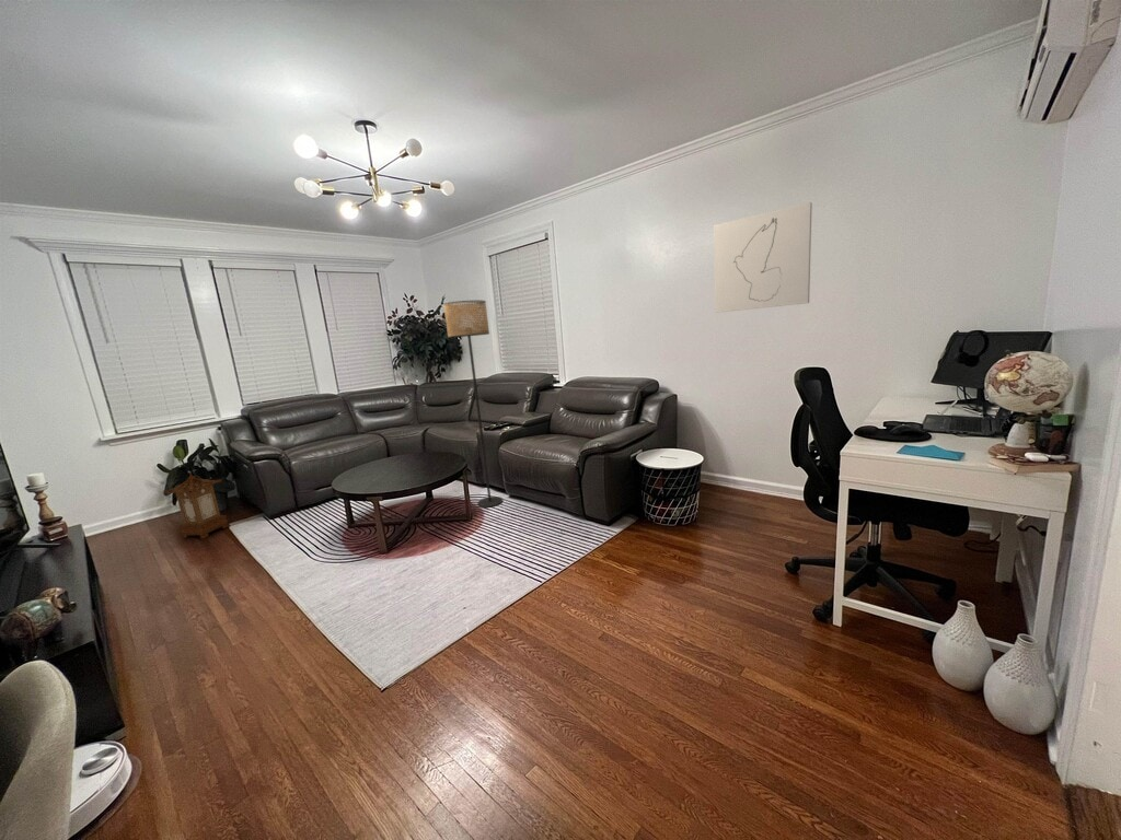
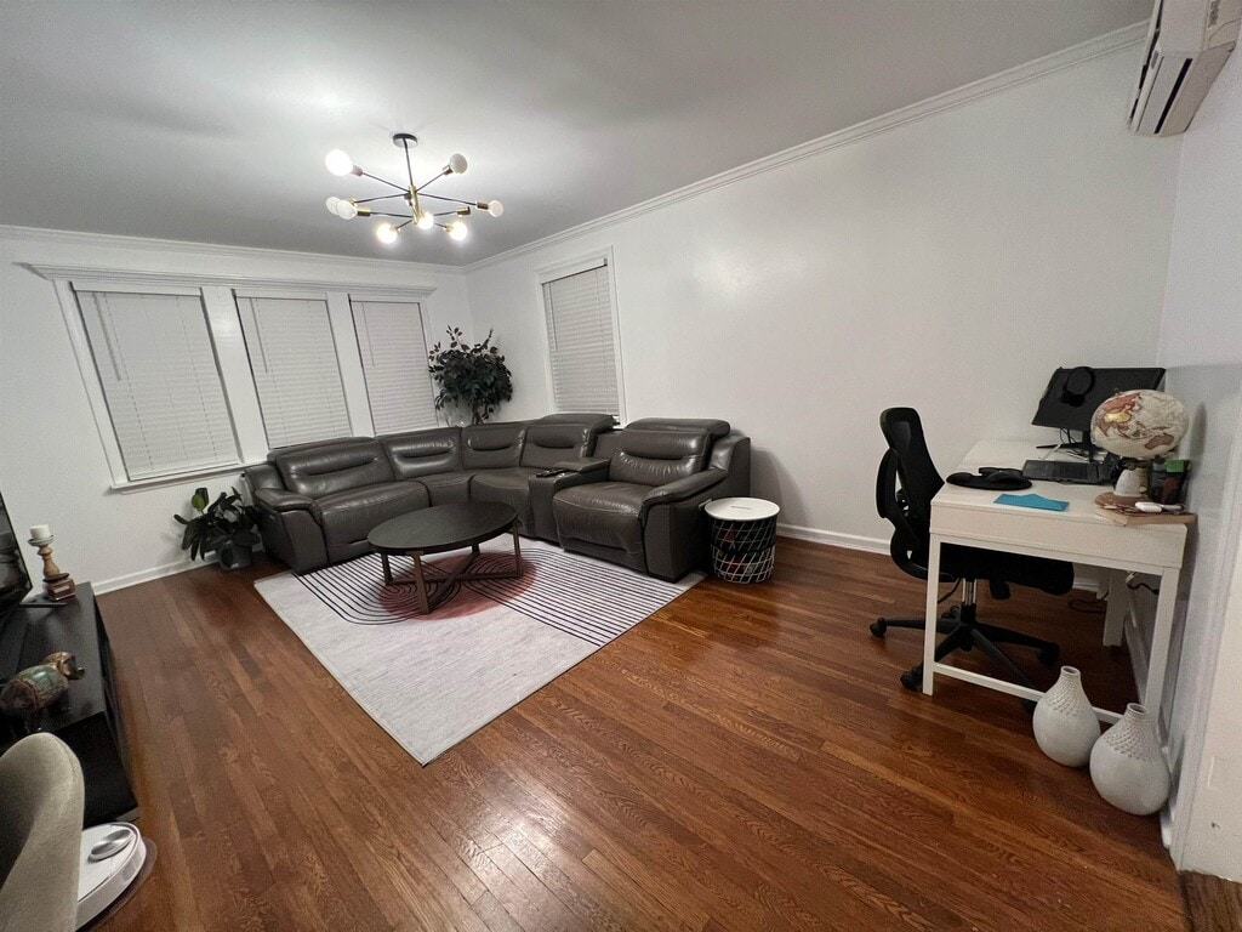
- wall art [713,201,813,314]
- floor lamp [442,300,504,509]
- lantern [163,471,230,539]
